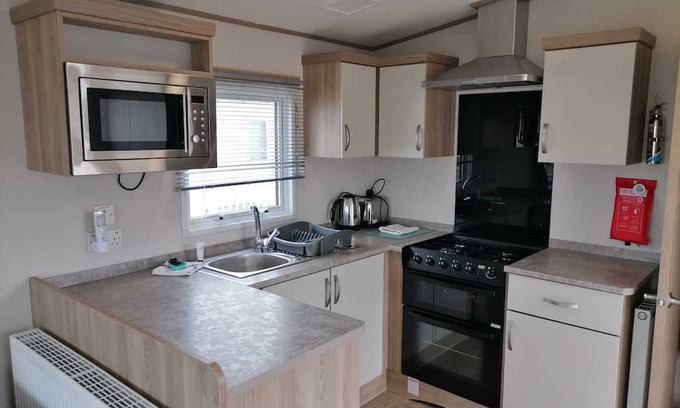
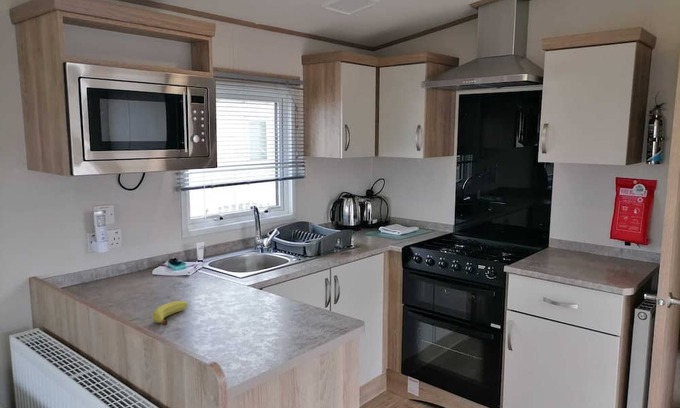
+ fruit [152,300,189,327]
